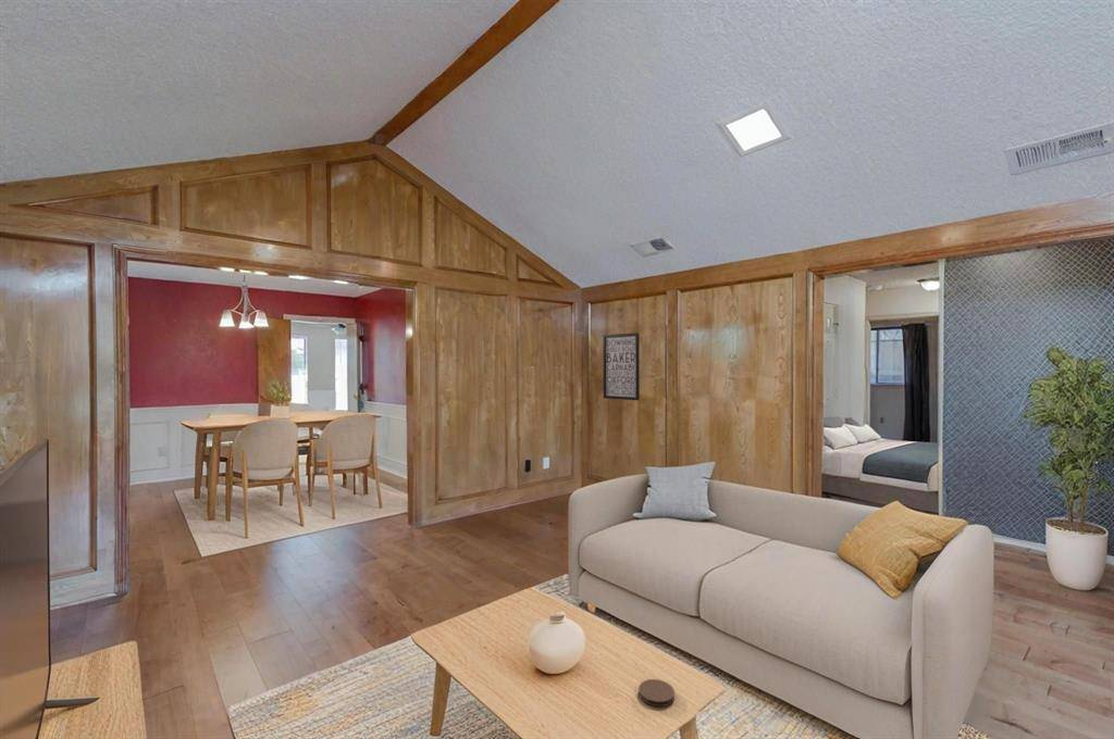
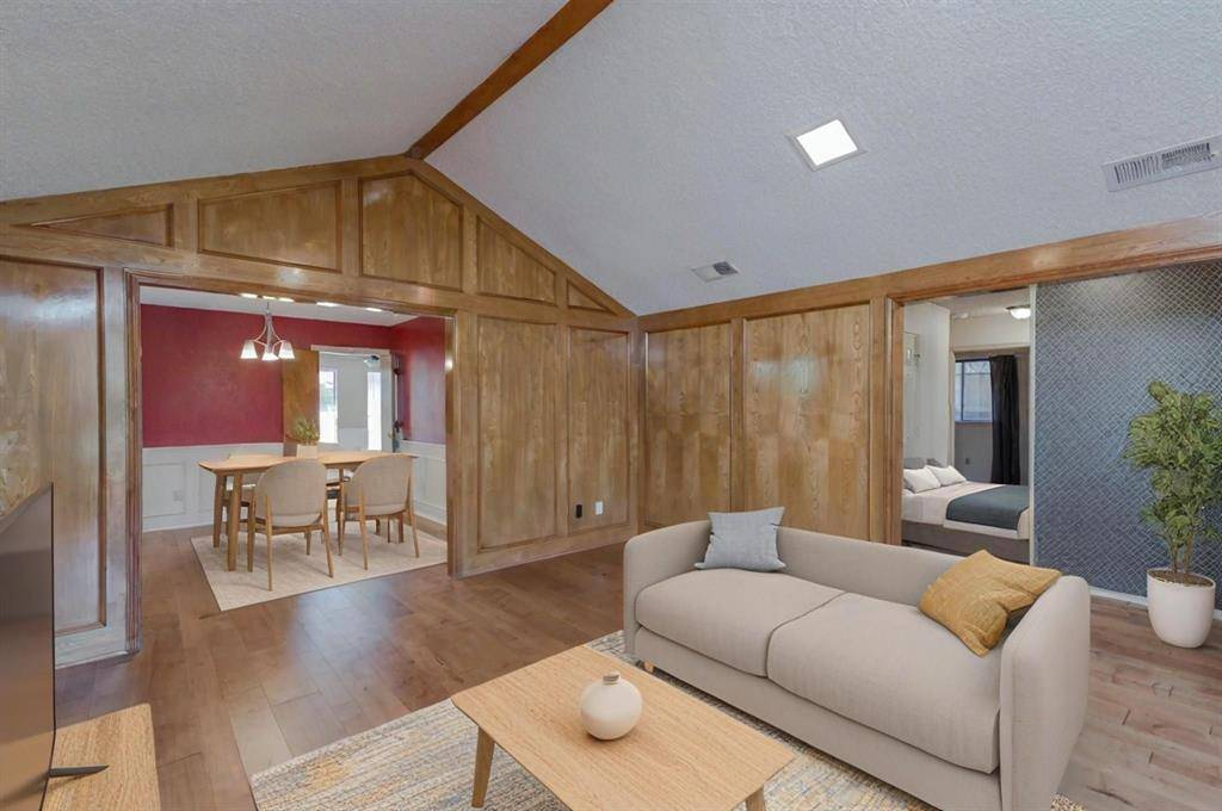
- wall art [602,331,641,401]
- coaster [638,678,676,707]
